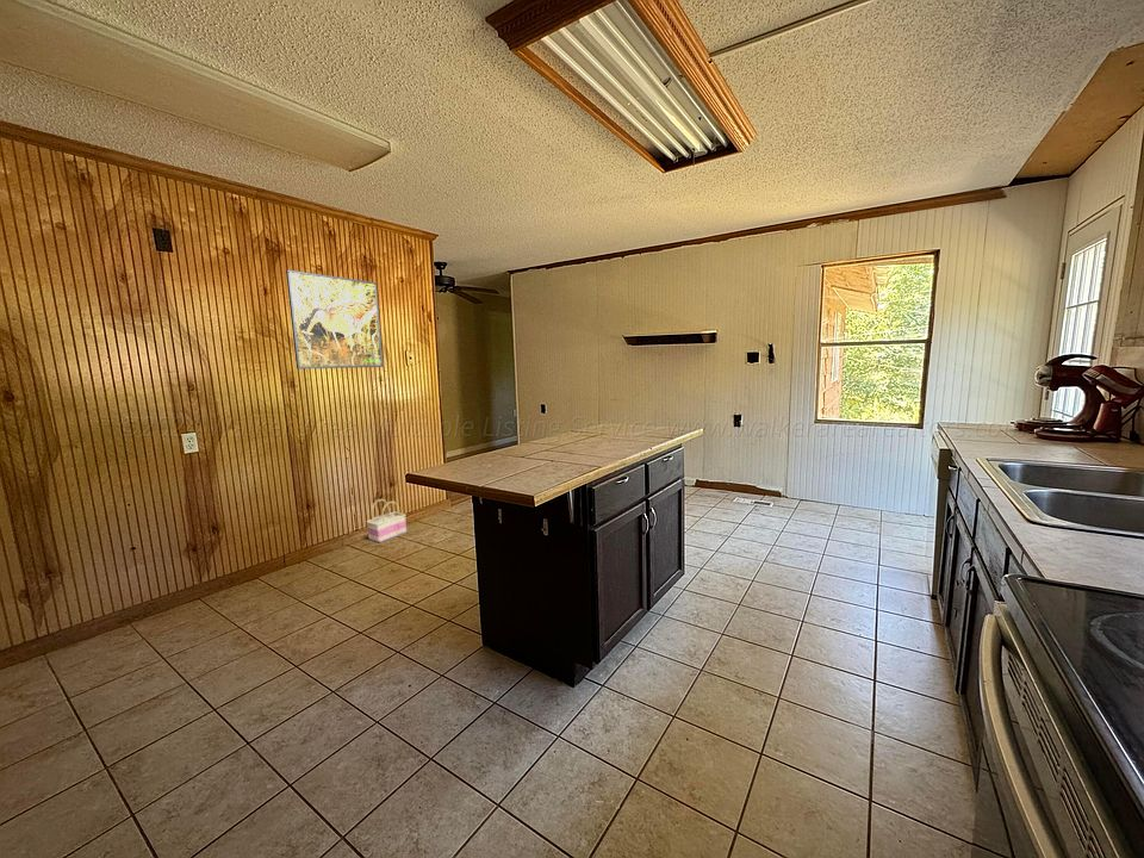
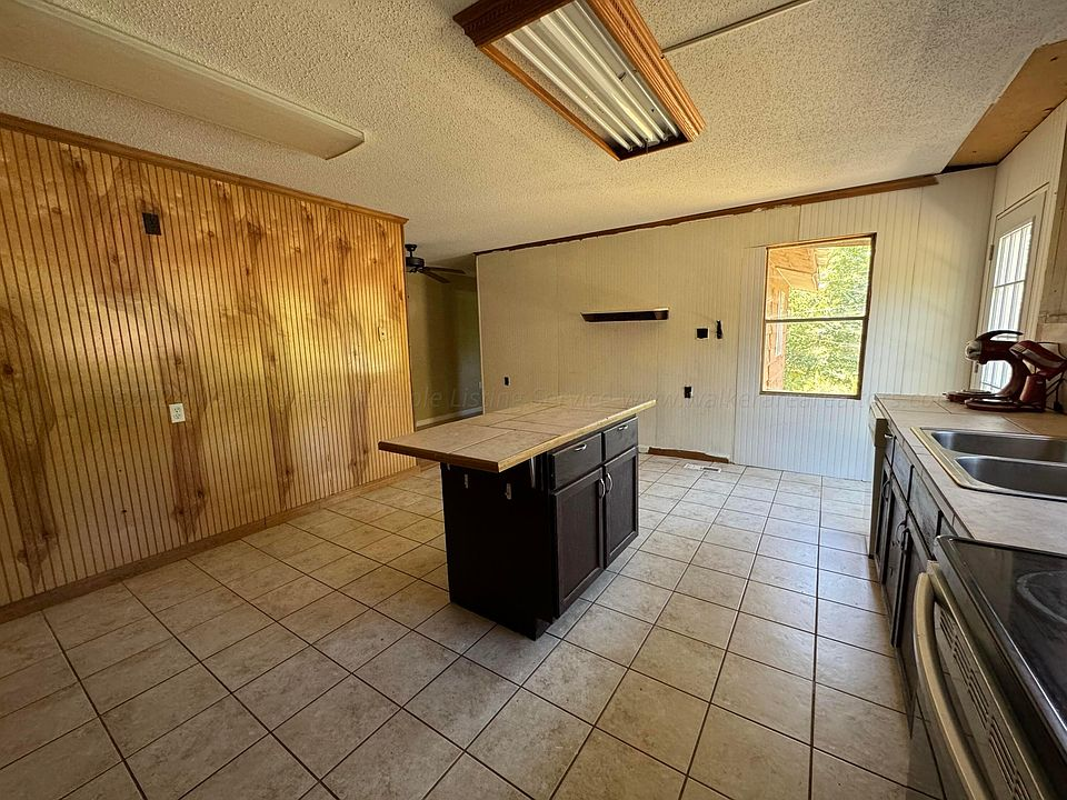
- basket [366,498,408,543]
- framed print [285,269,384,371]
